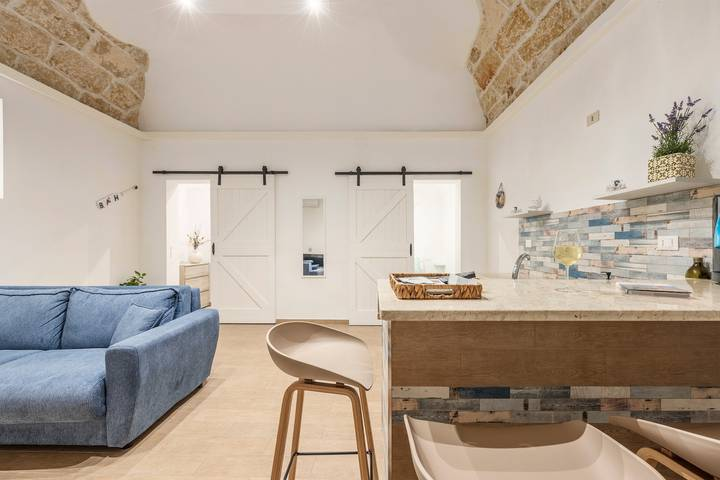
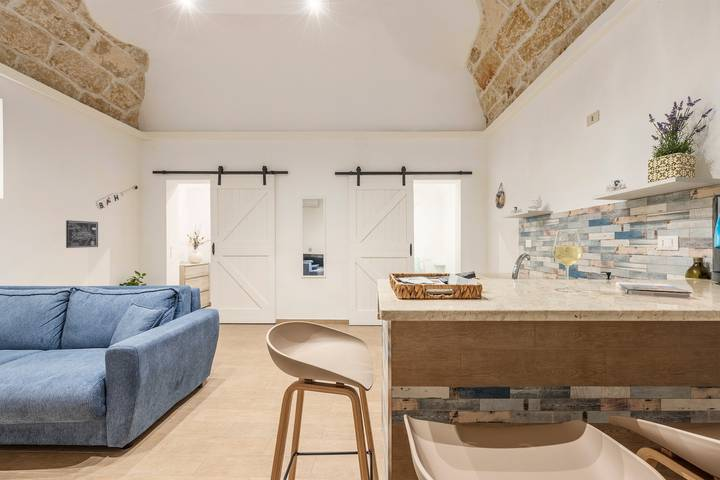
+ wall art [65,219,99,249]
